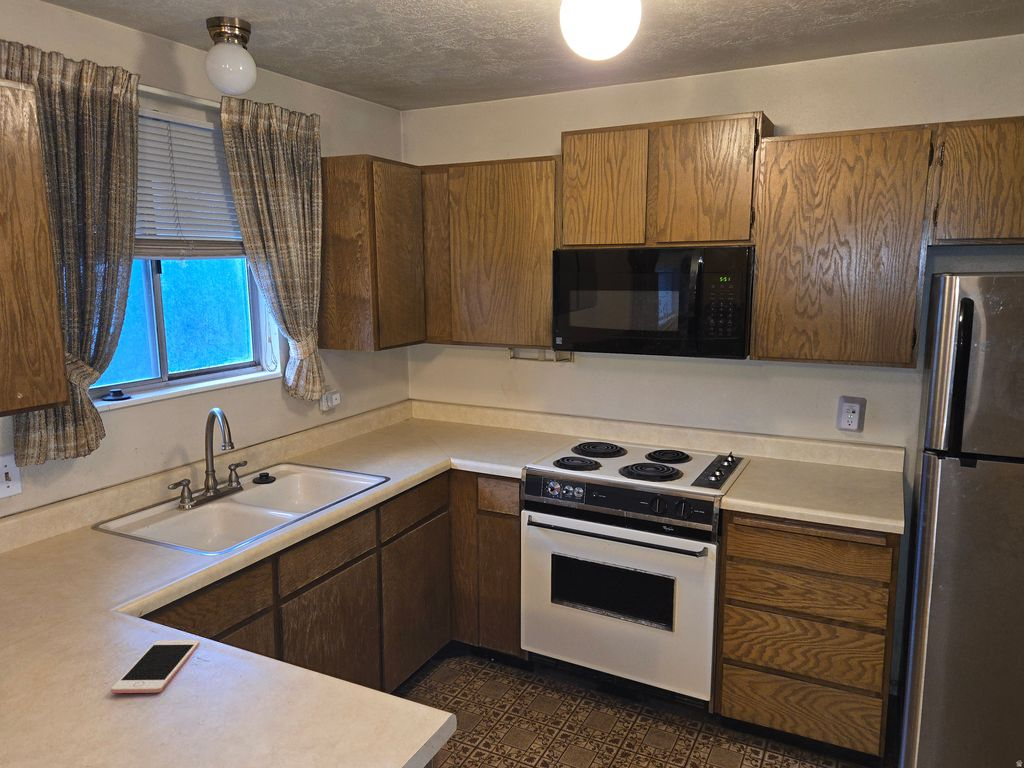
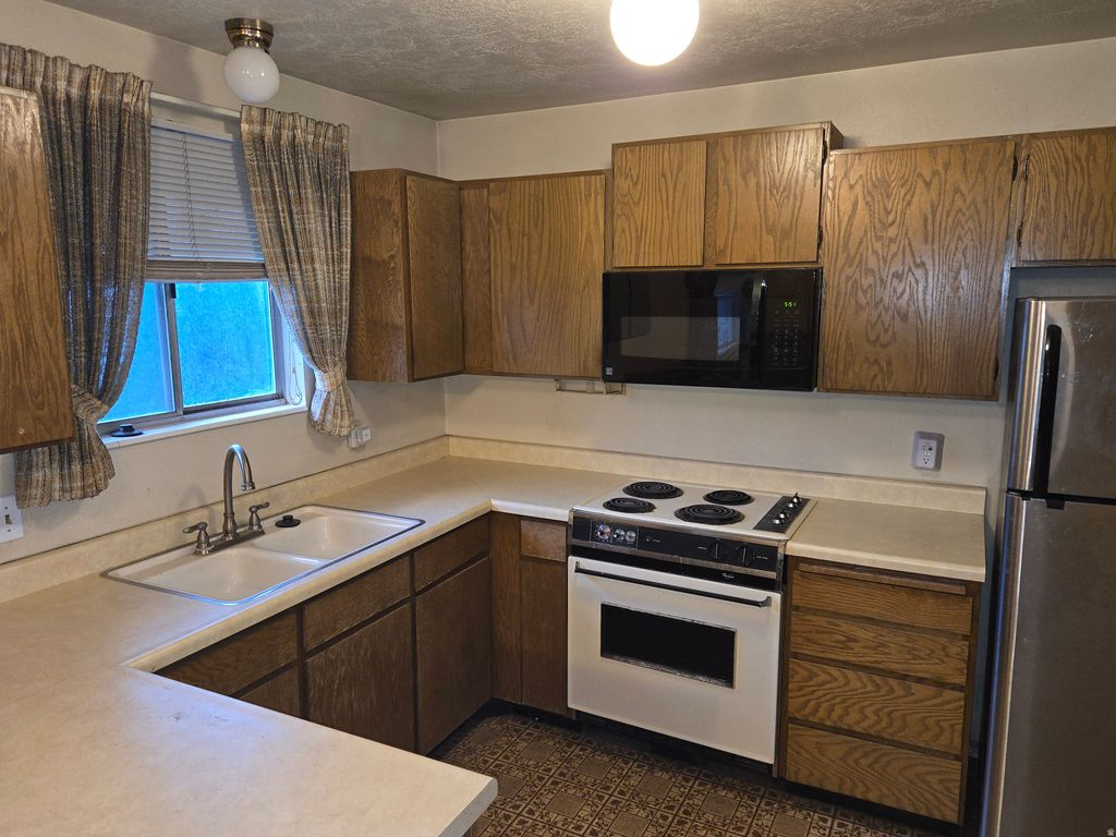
- cell phone [110,639,200,694]
